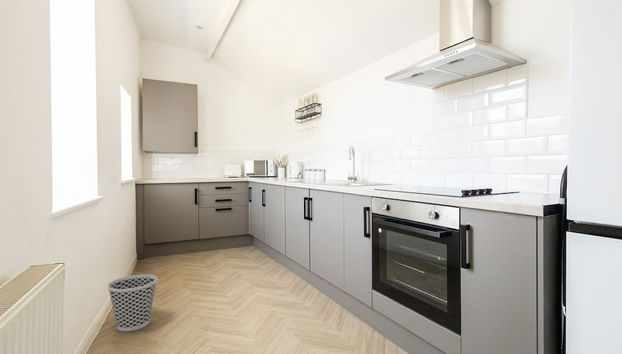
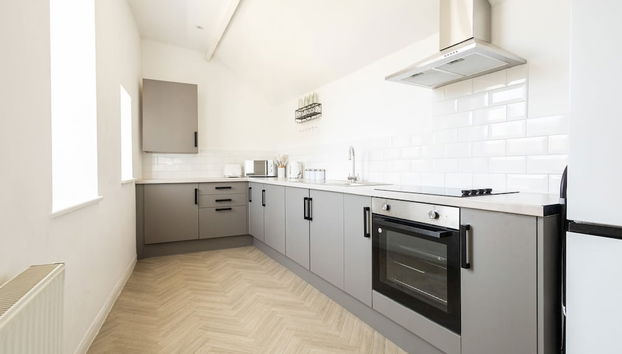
- wastebasket [106,274,158,332]
